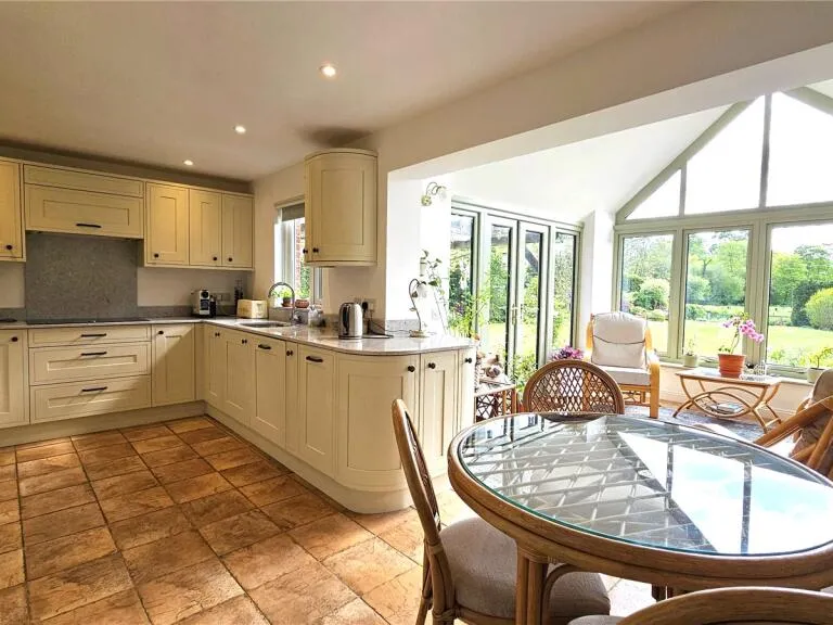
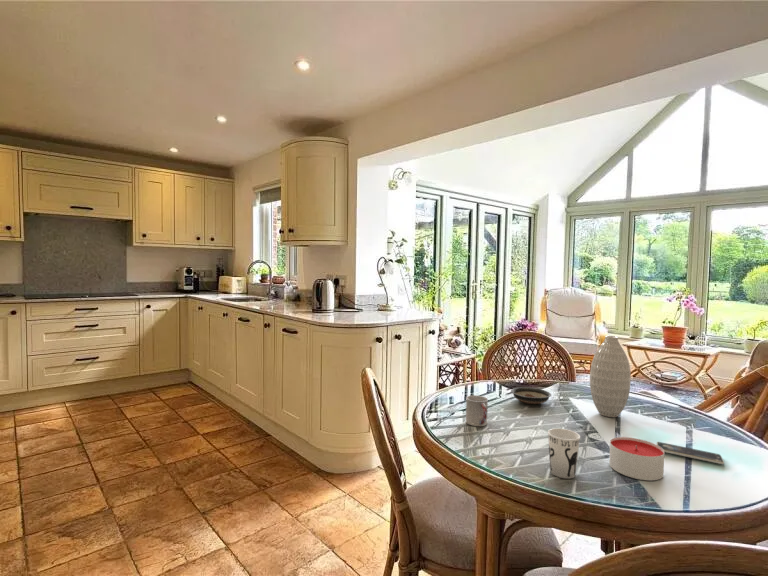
+ saucer [510,386,552,405]
+ cup [547,427,581,480]
+ cup [465,394,489,427]
+ candle [608,436,665,481]
+ smartphone [656,441,725,465]
+ vase [589,334,632,418]
